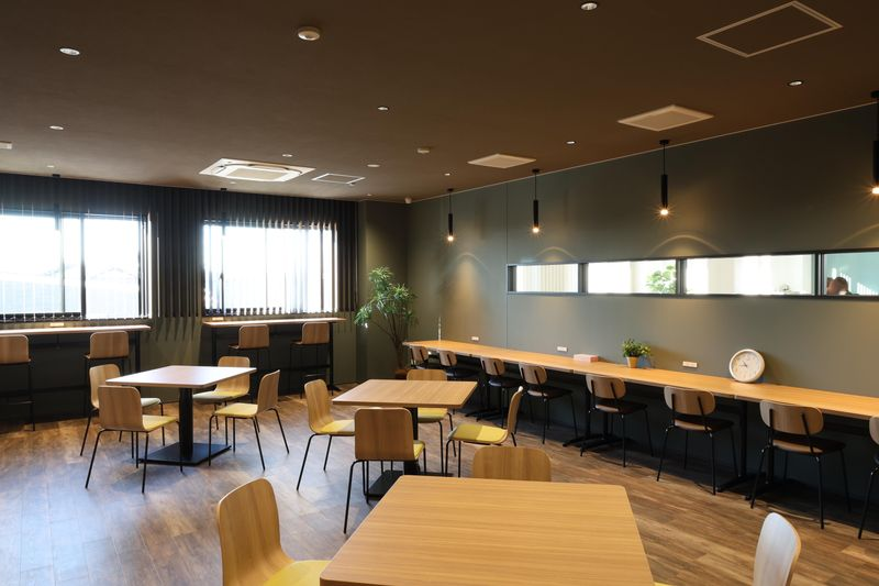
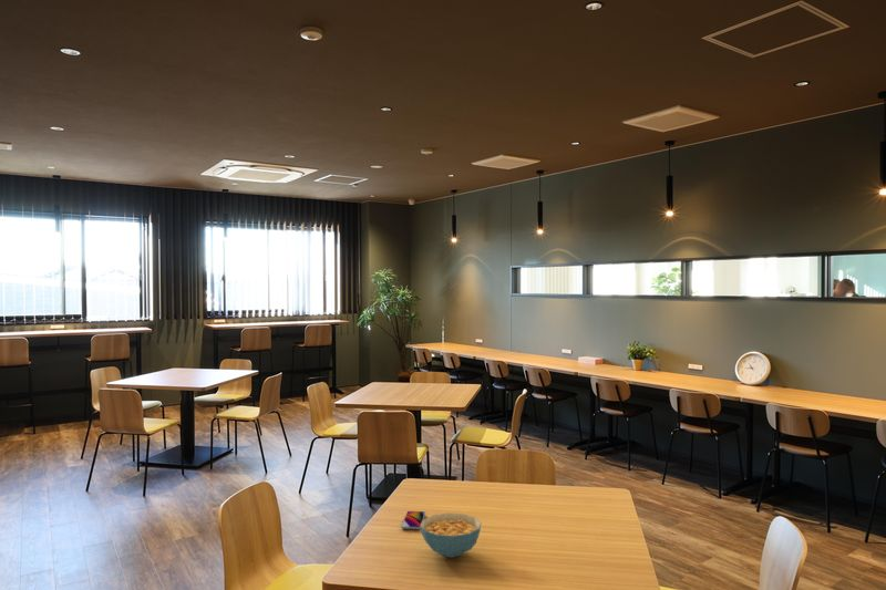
+ cereal bowl [420,511,482,559]
+ smartphone [400,510,426,530]
